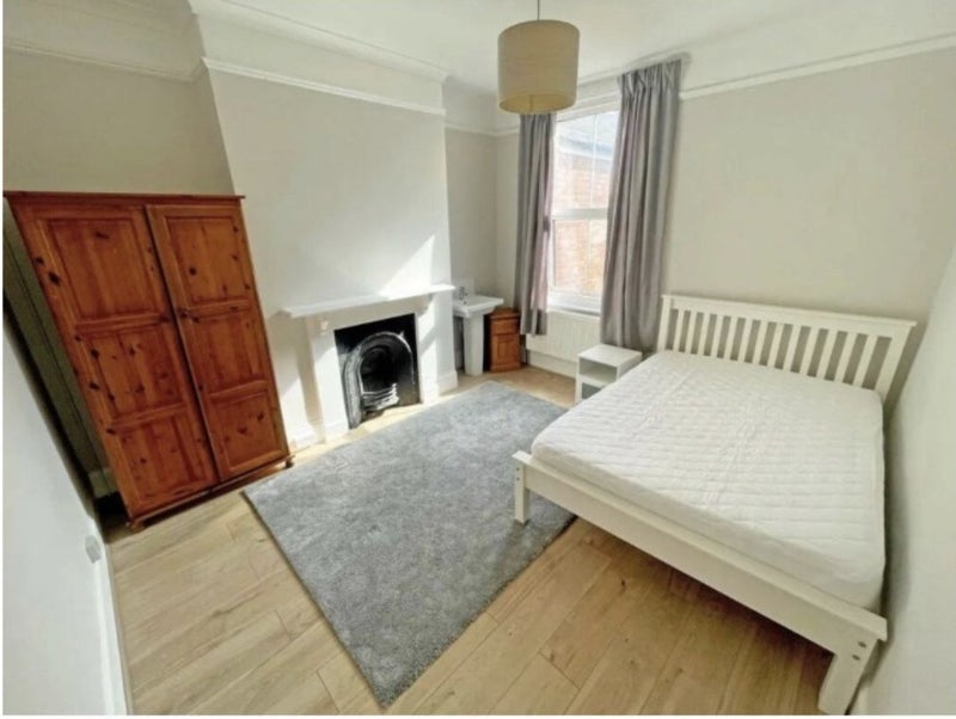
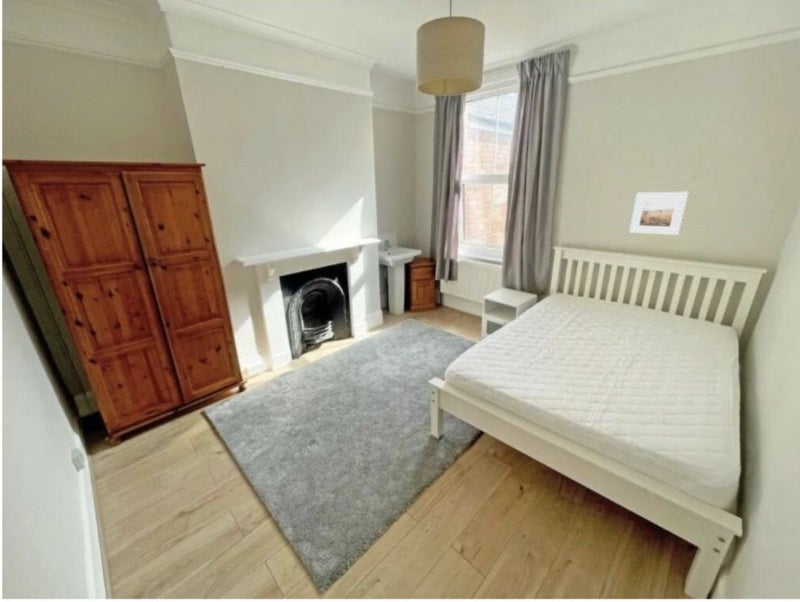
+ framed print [628,191,689,236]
